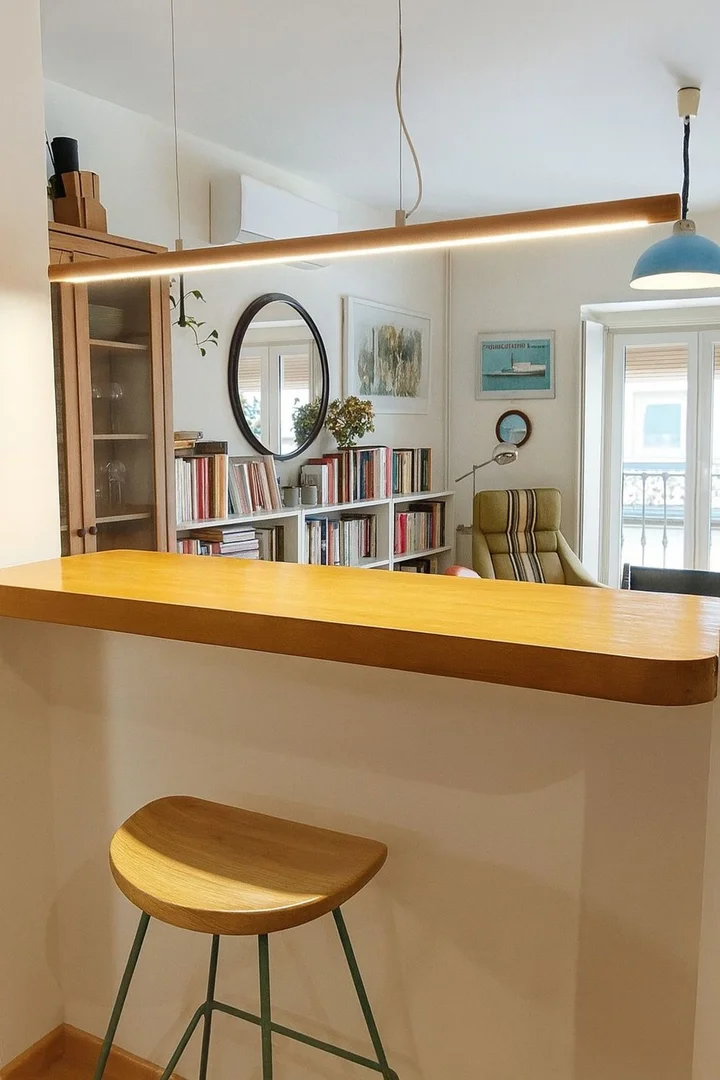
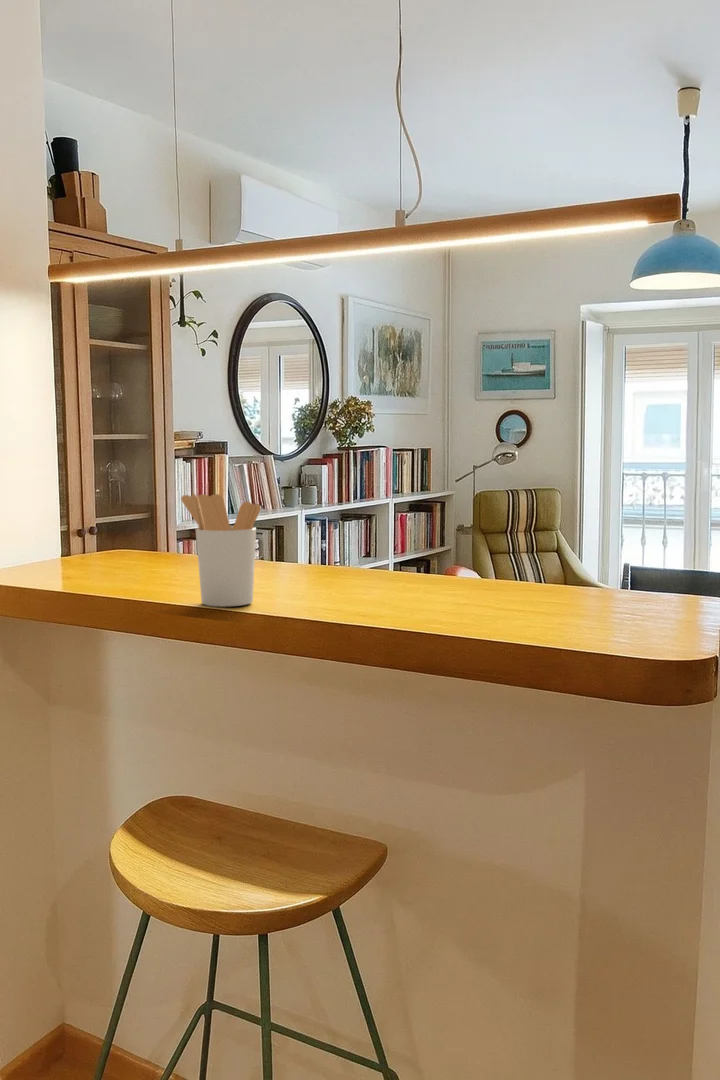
+ utensil holder [180,491,262,608]
